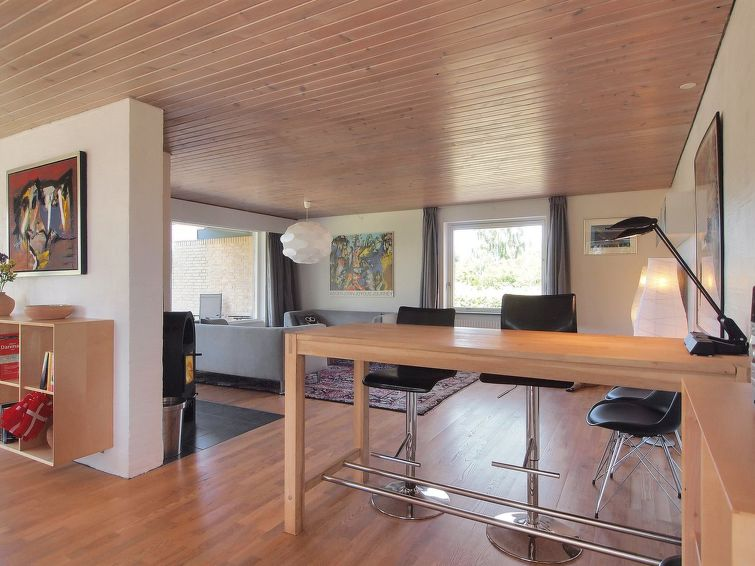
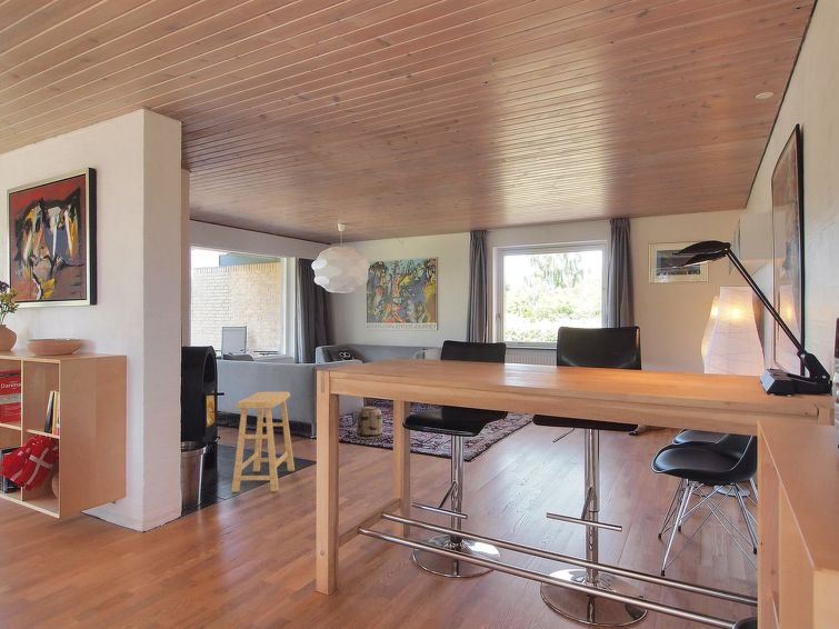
+ stool [230,390,296,493]
+ basket [354,398,383,440]
